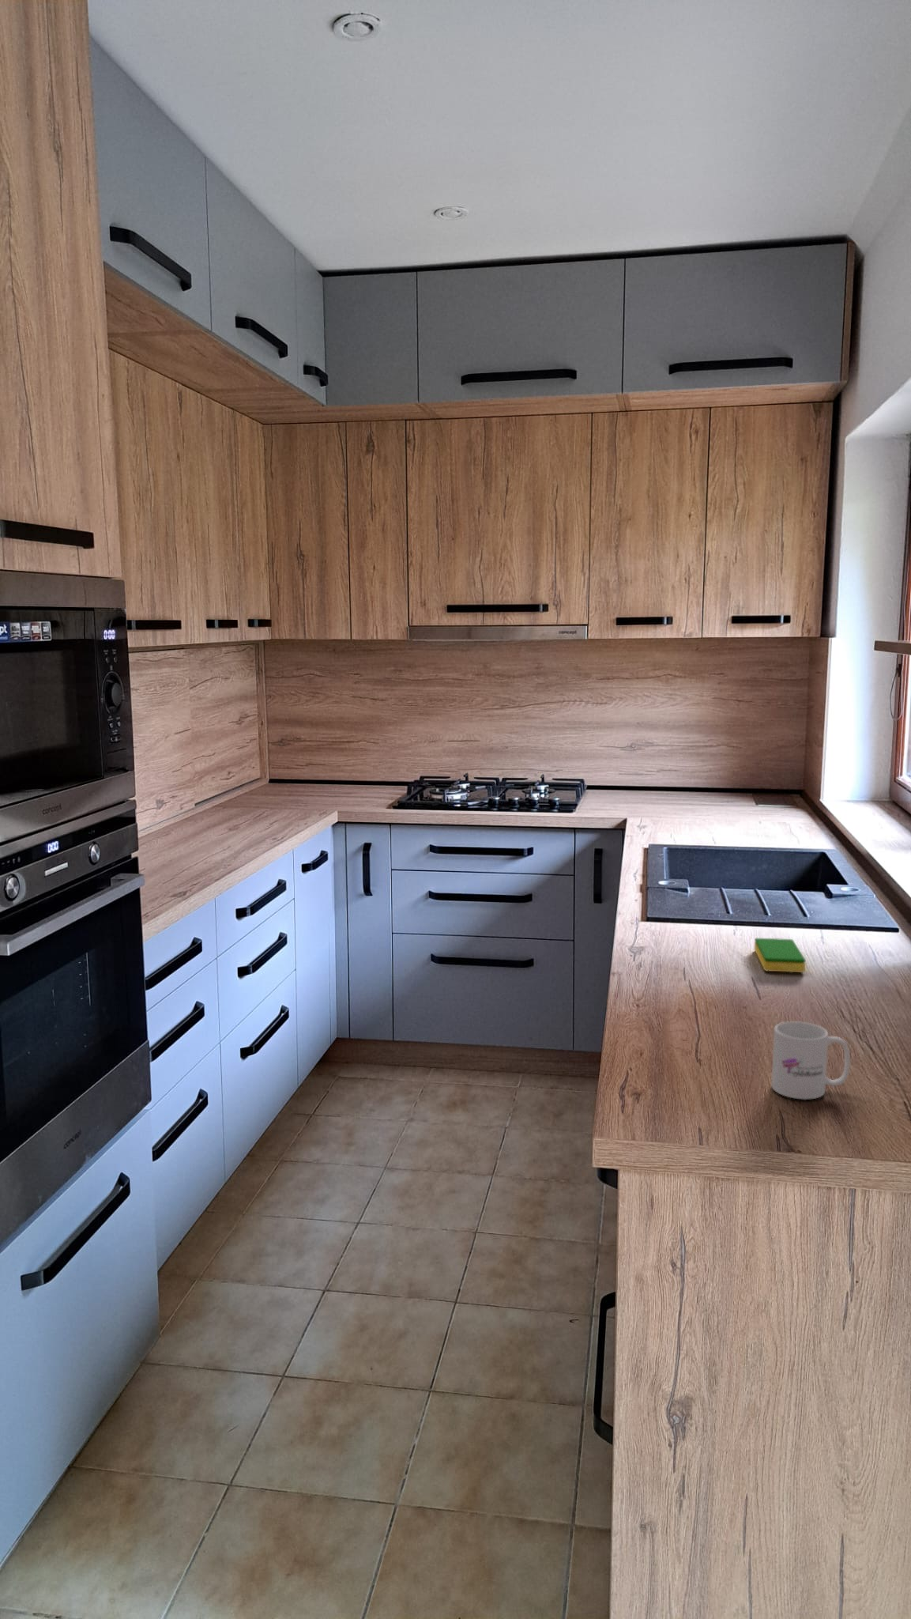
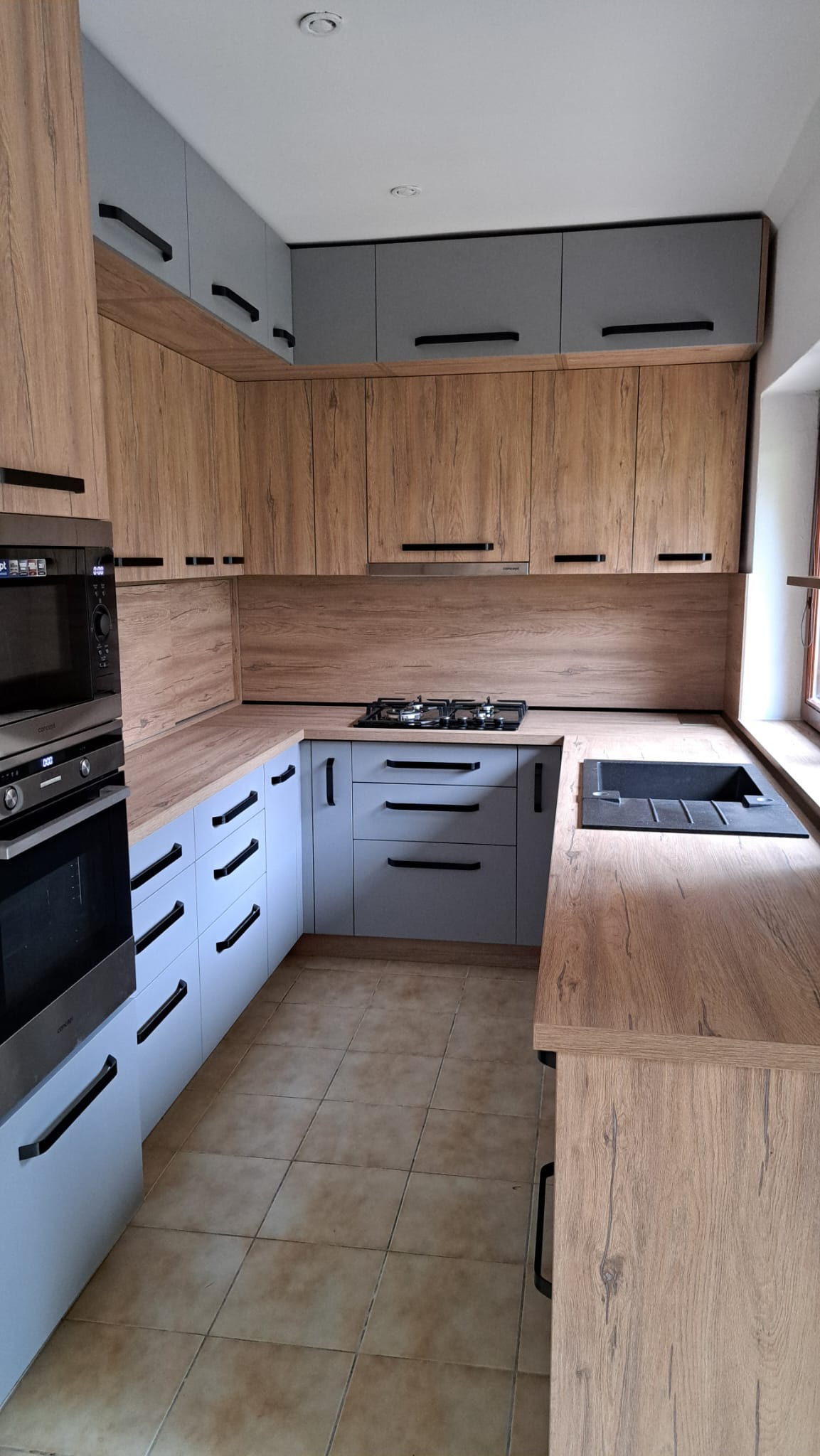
- mug [770,1021,851,1101]
- dish sponge [753,937,807,973]
